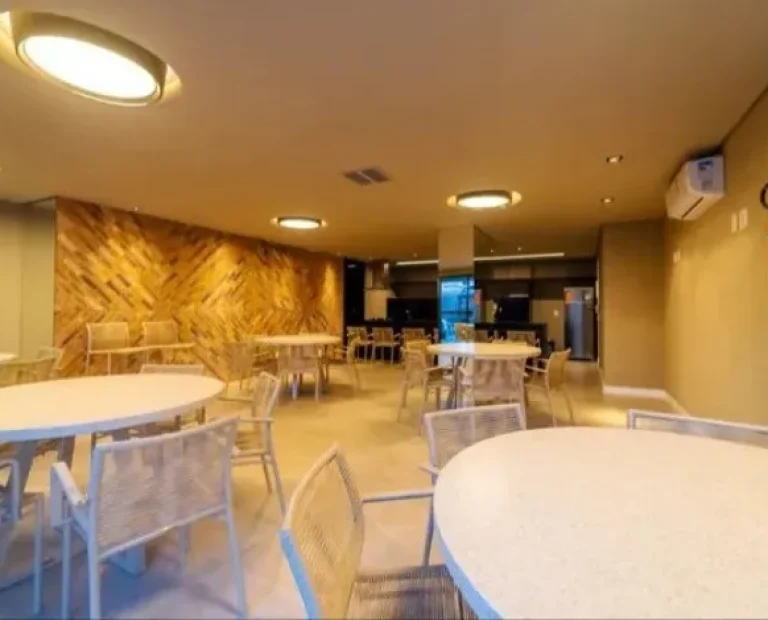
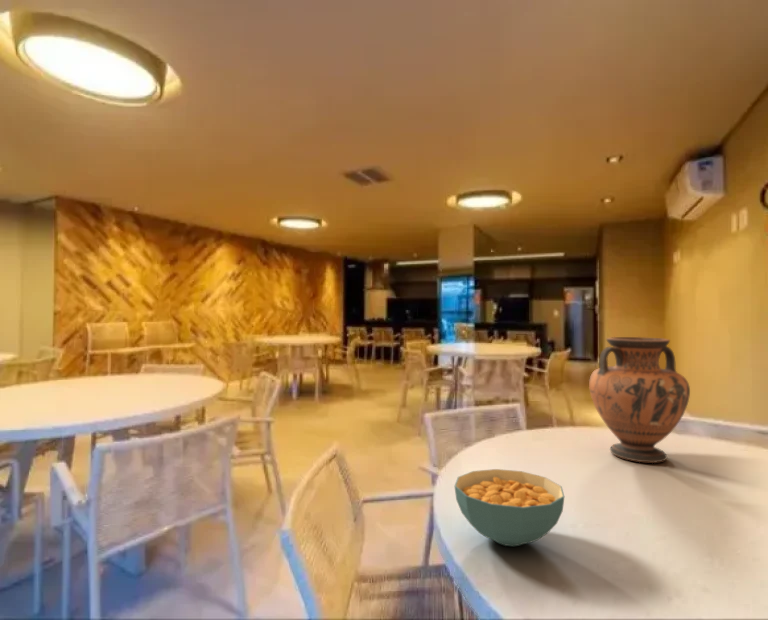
+ cereal bowl [454,468,565,547]
+ vase [588,336,691,464]
